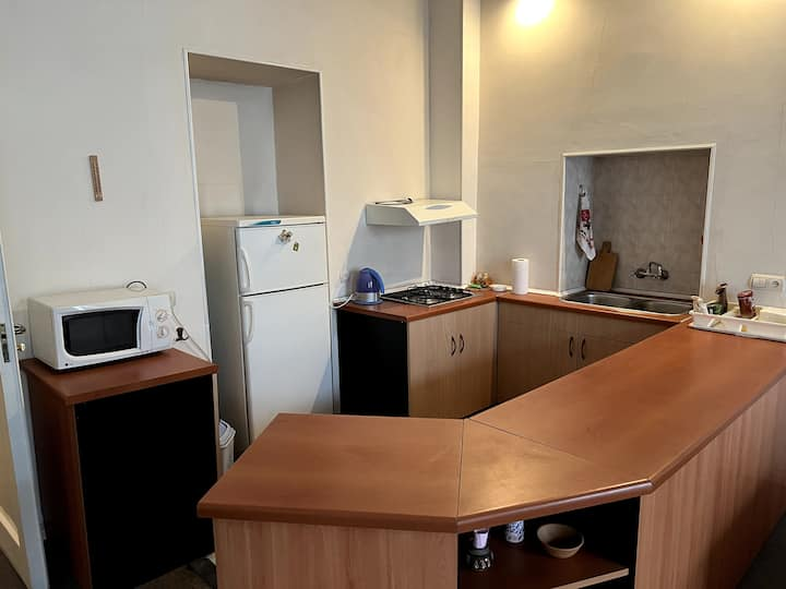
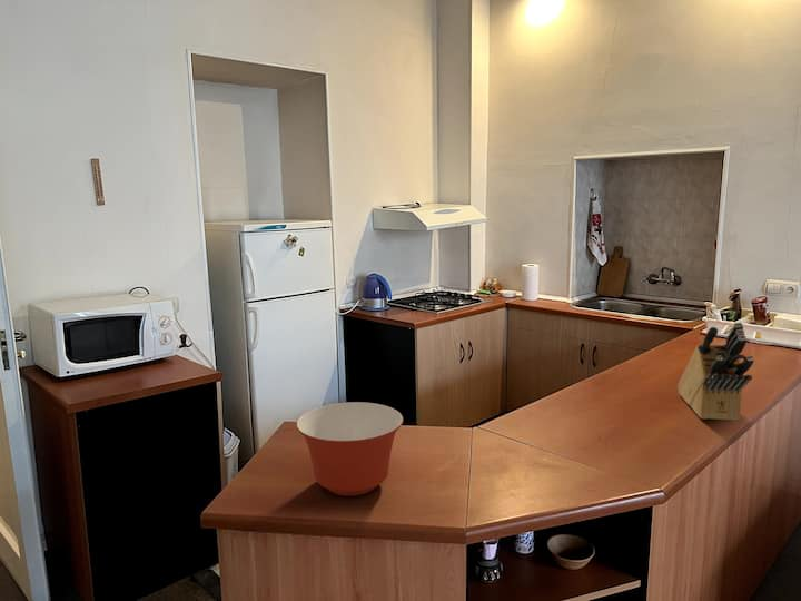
+ knife block [676,321,754,422]
+ mixing bowl [295,401,404,497]
